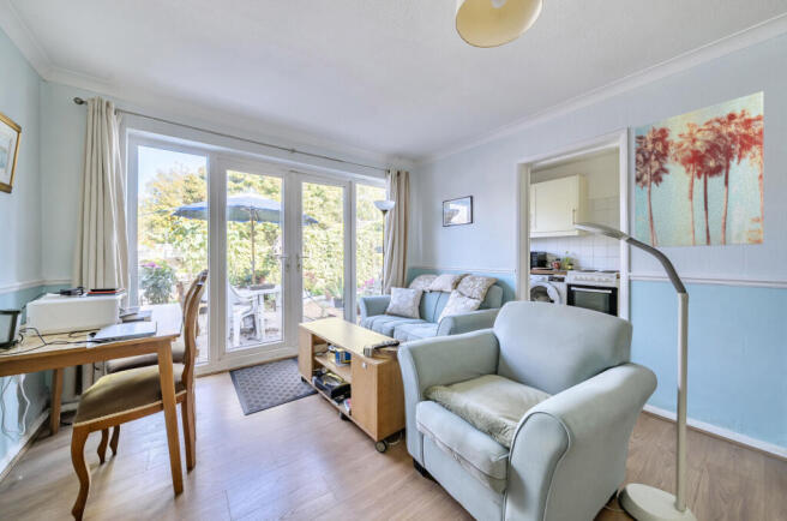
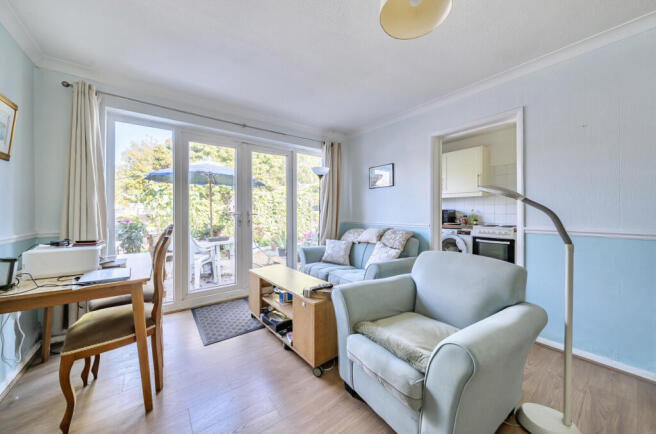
- wall art [633,90,764,248]
